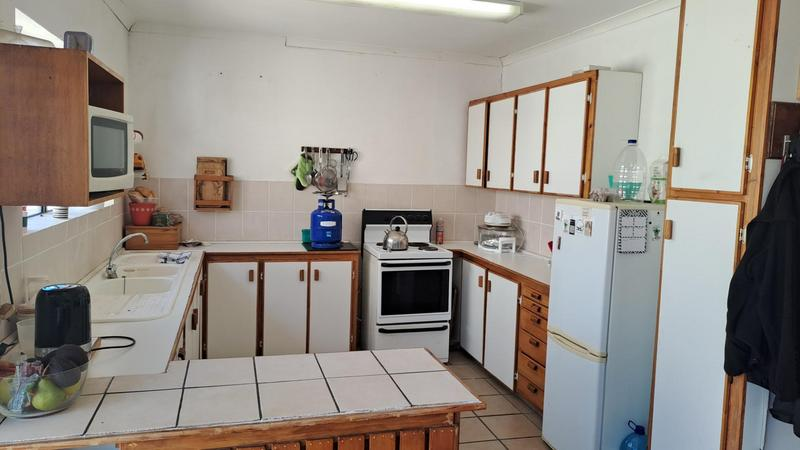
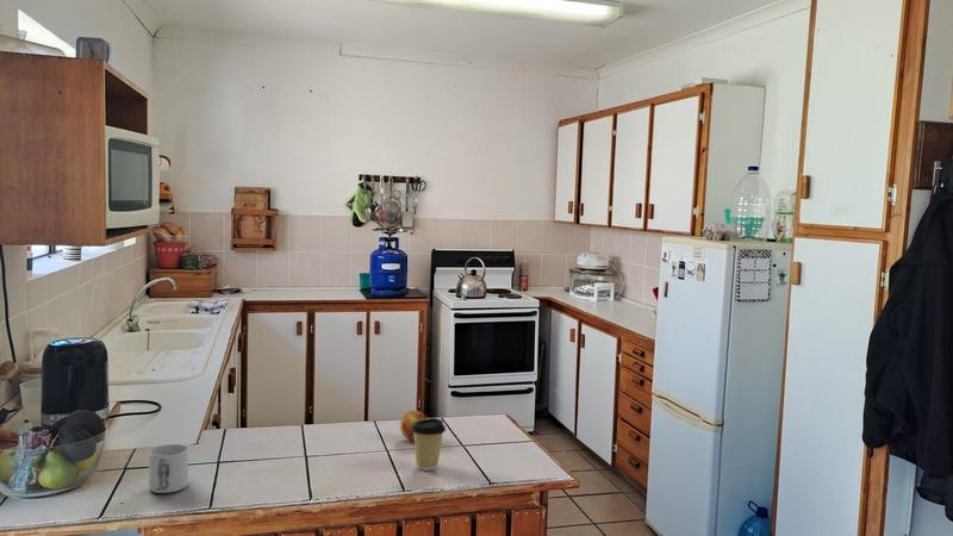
+ mug [148,443,189,494]
+ coffee cup [411,417,447,472]
+ fruit [399,410,428,442]
